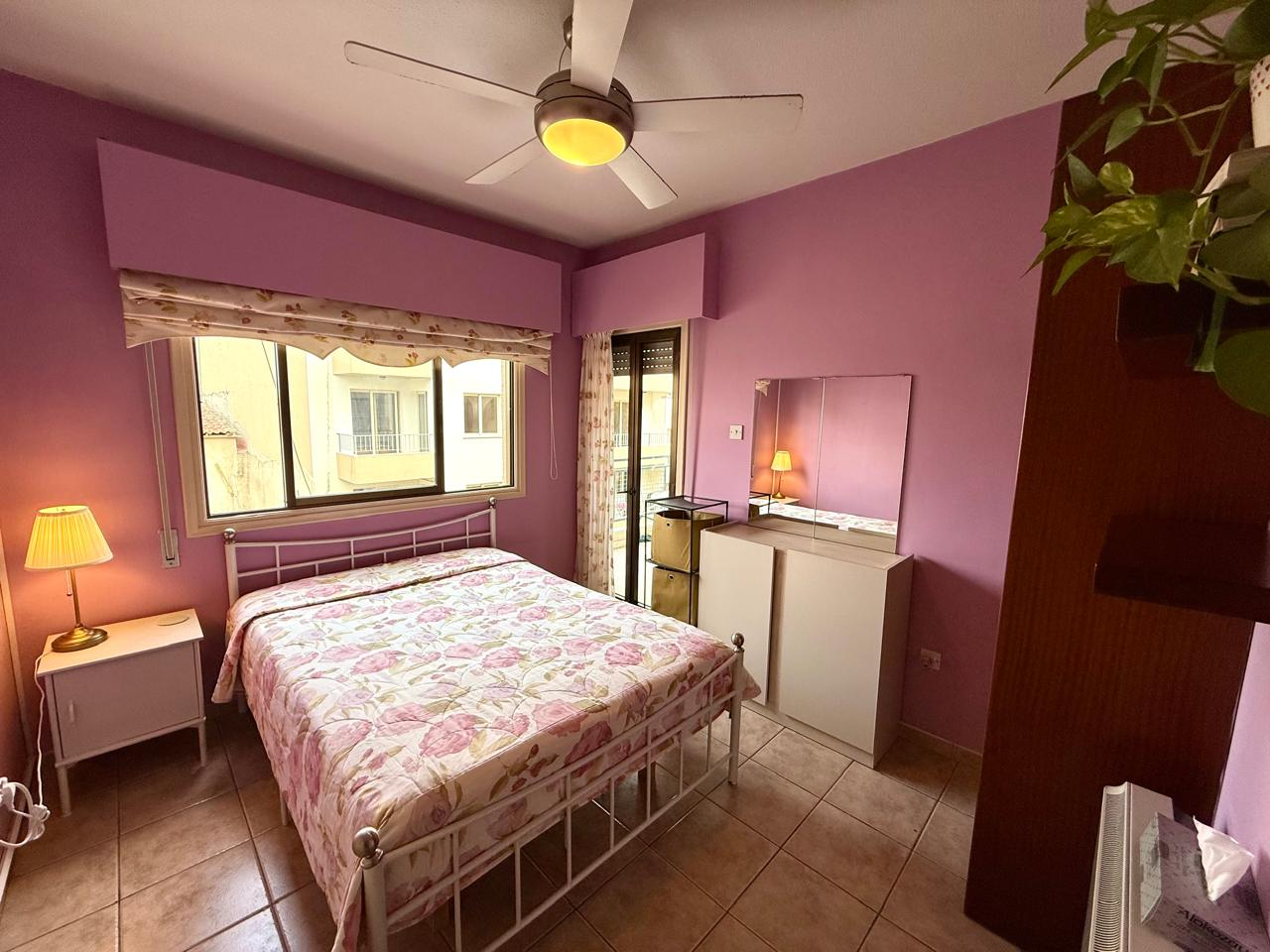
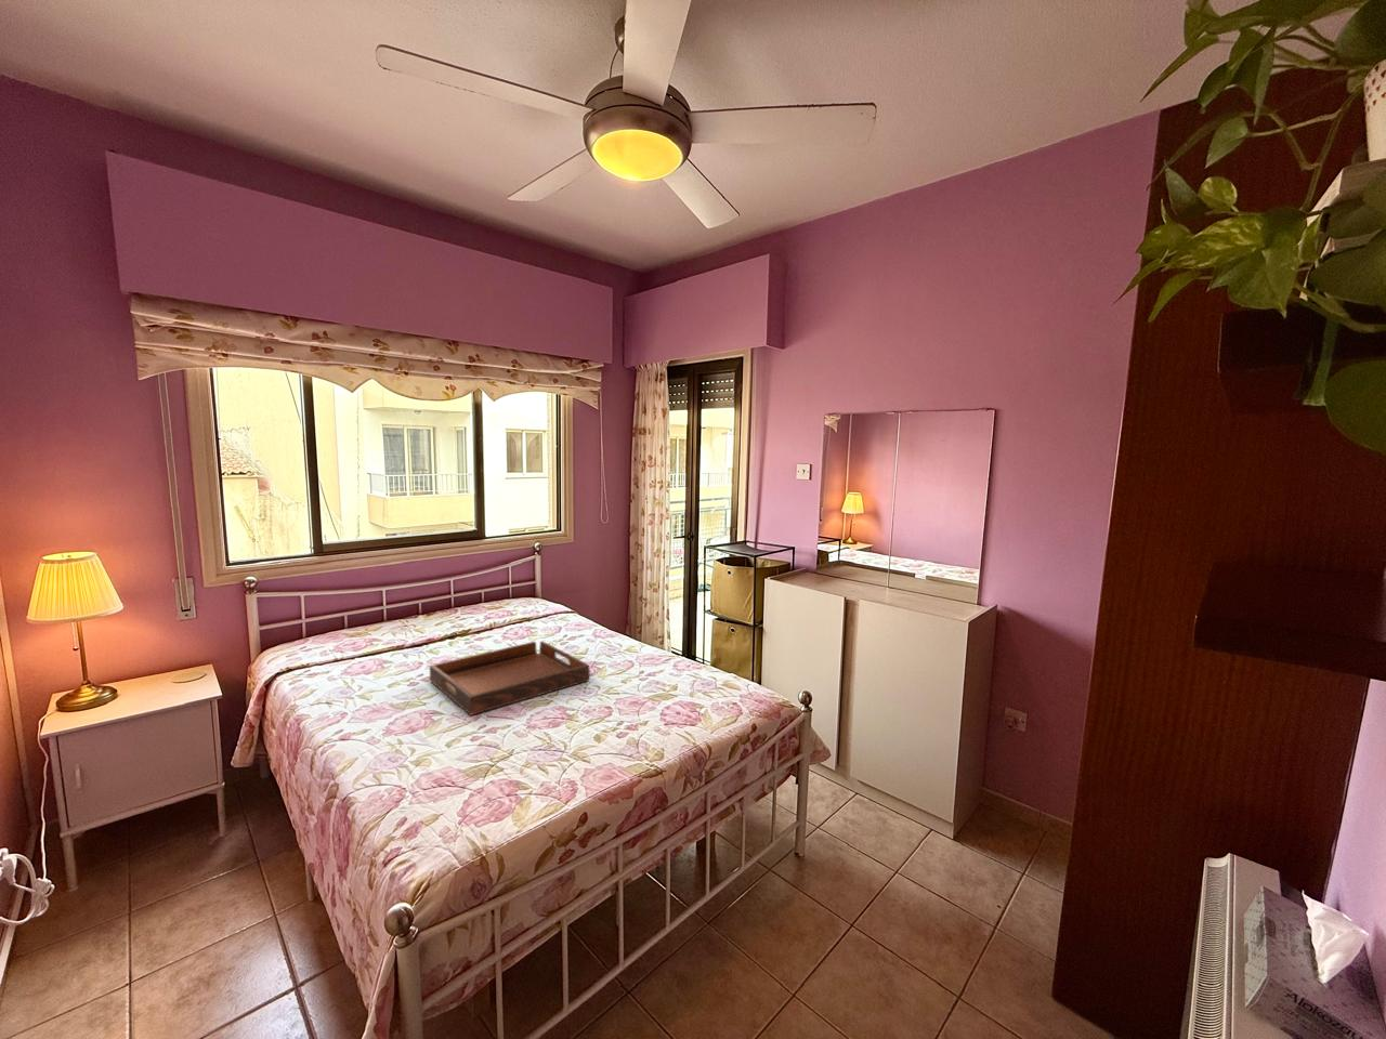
+ serving tray [429,640,592,716]
